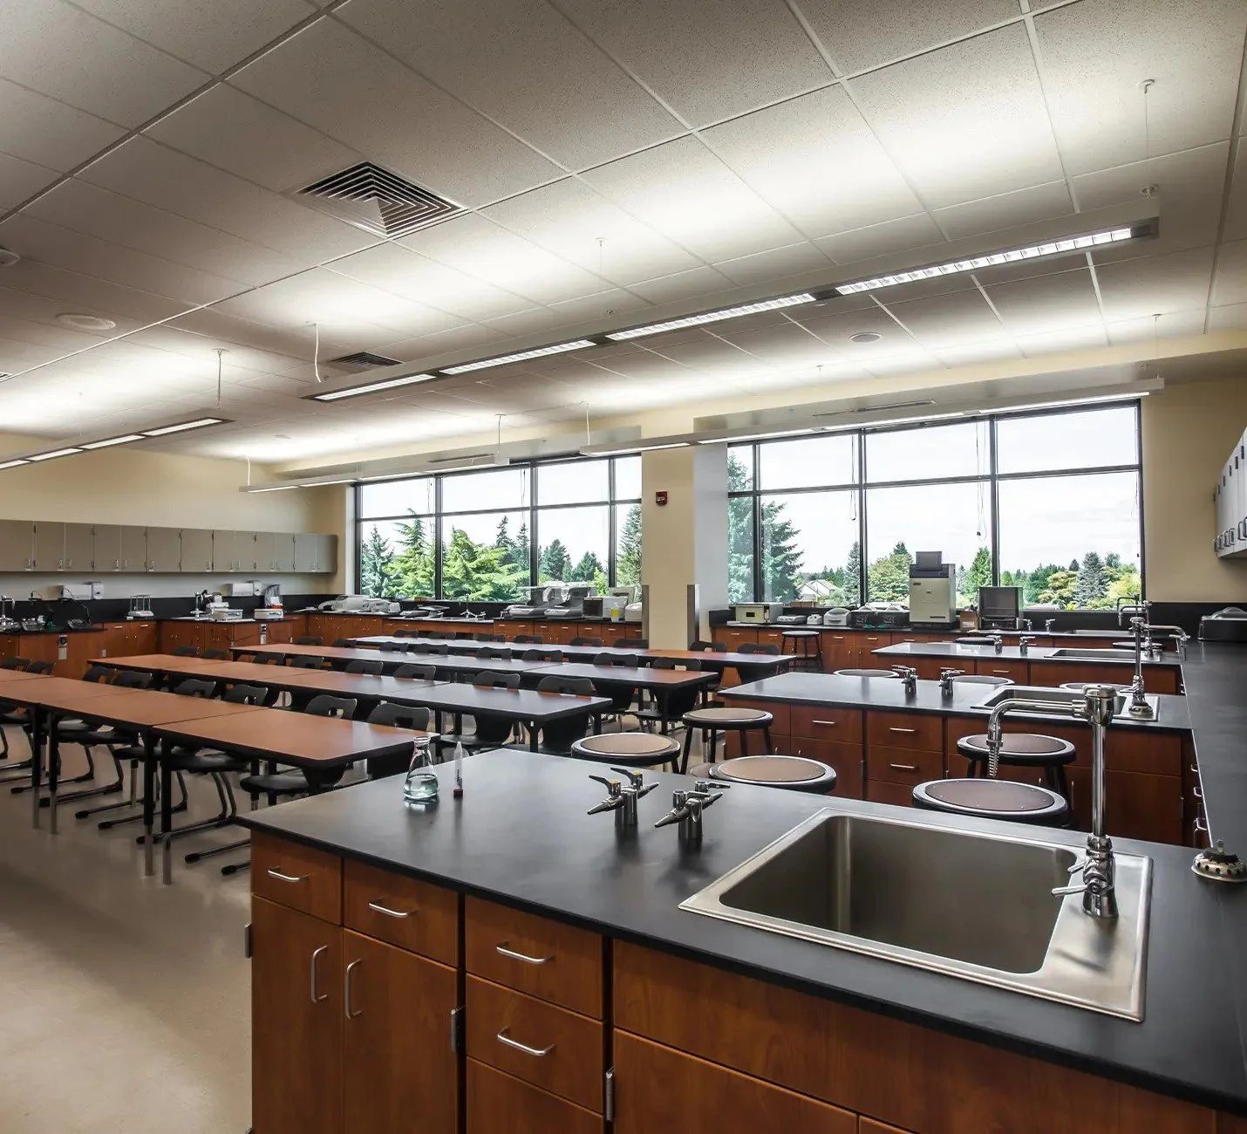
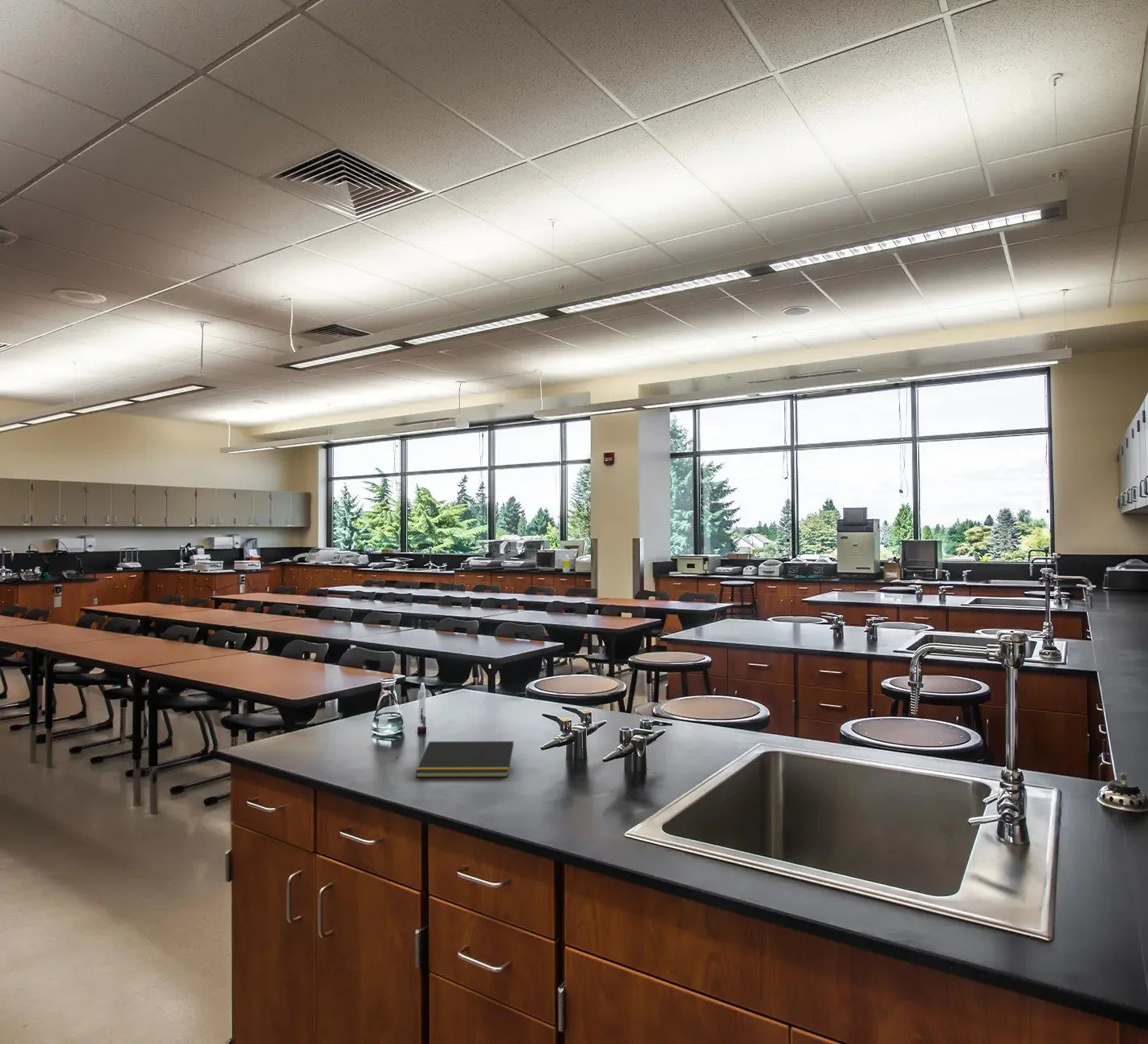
+ notepad [415,740,515,778]
